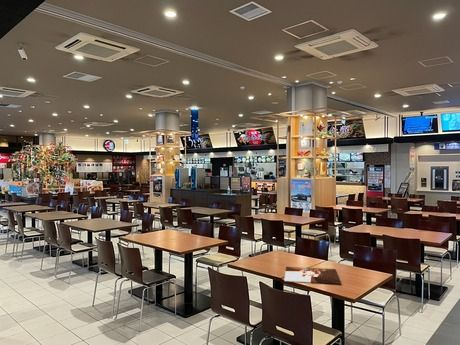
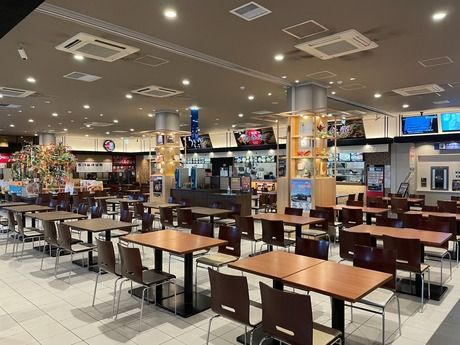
- tray [283,266,342,285]
